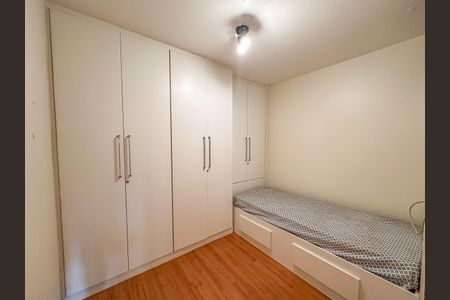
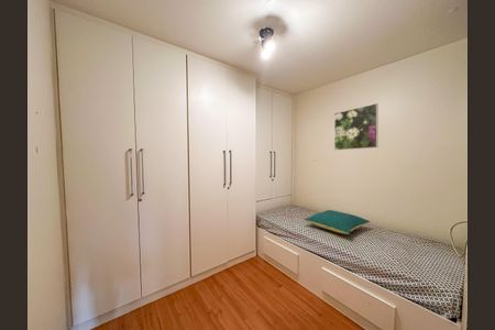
+ pillow [302,209,371,235]
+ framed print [333,102,380,151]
